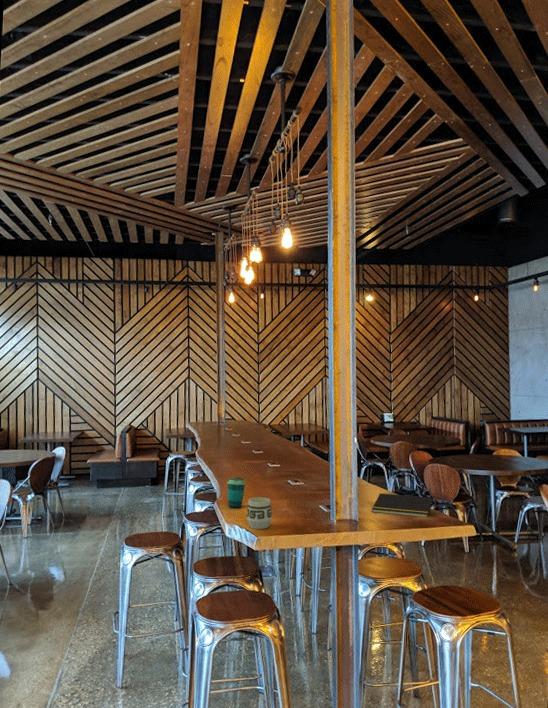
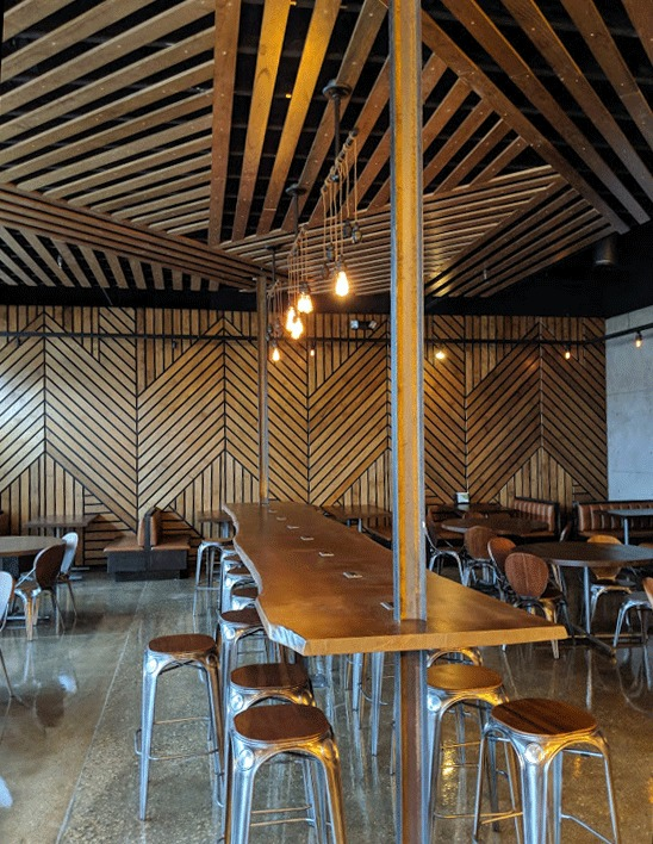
- cup [226,476,246,509]
- cup [246,496,273,530]
- notepad [371,492,433,518]
